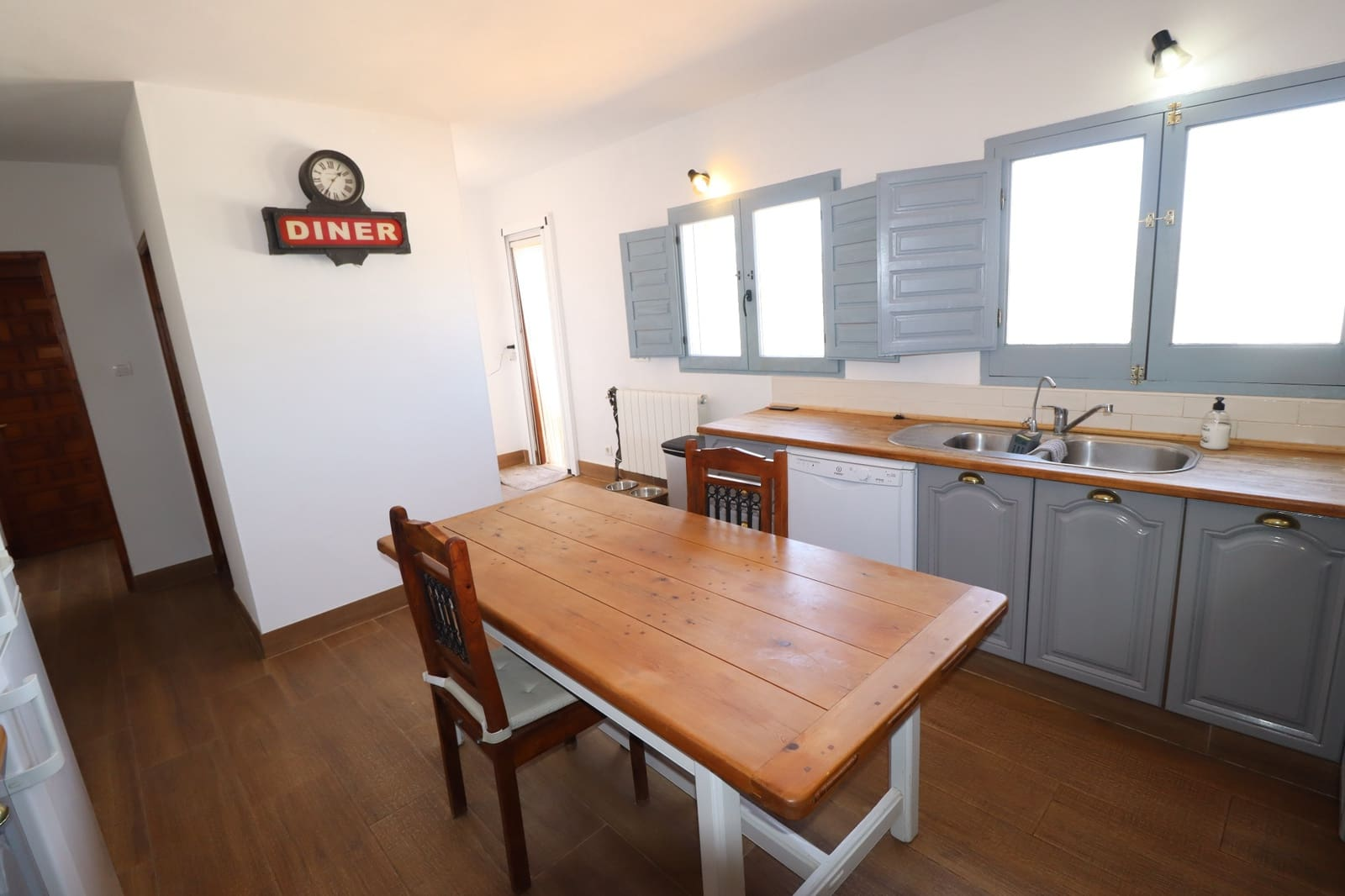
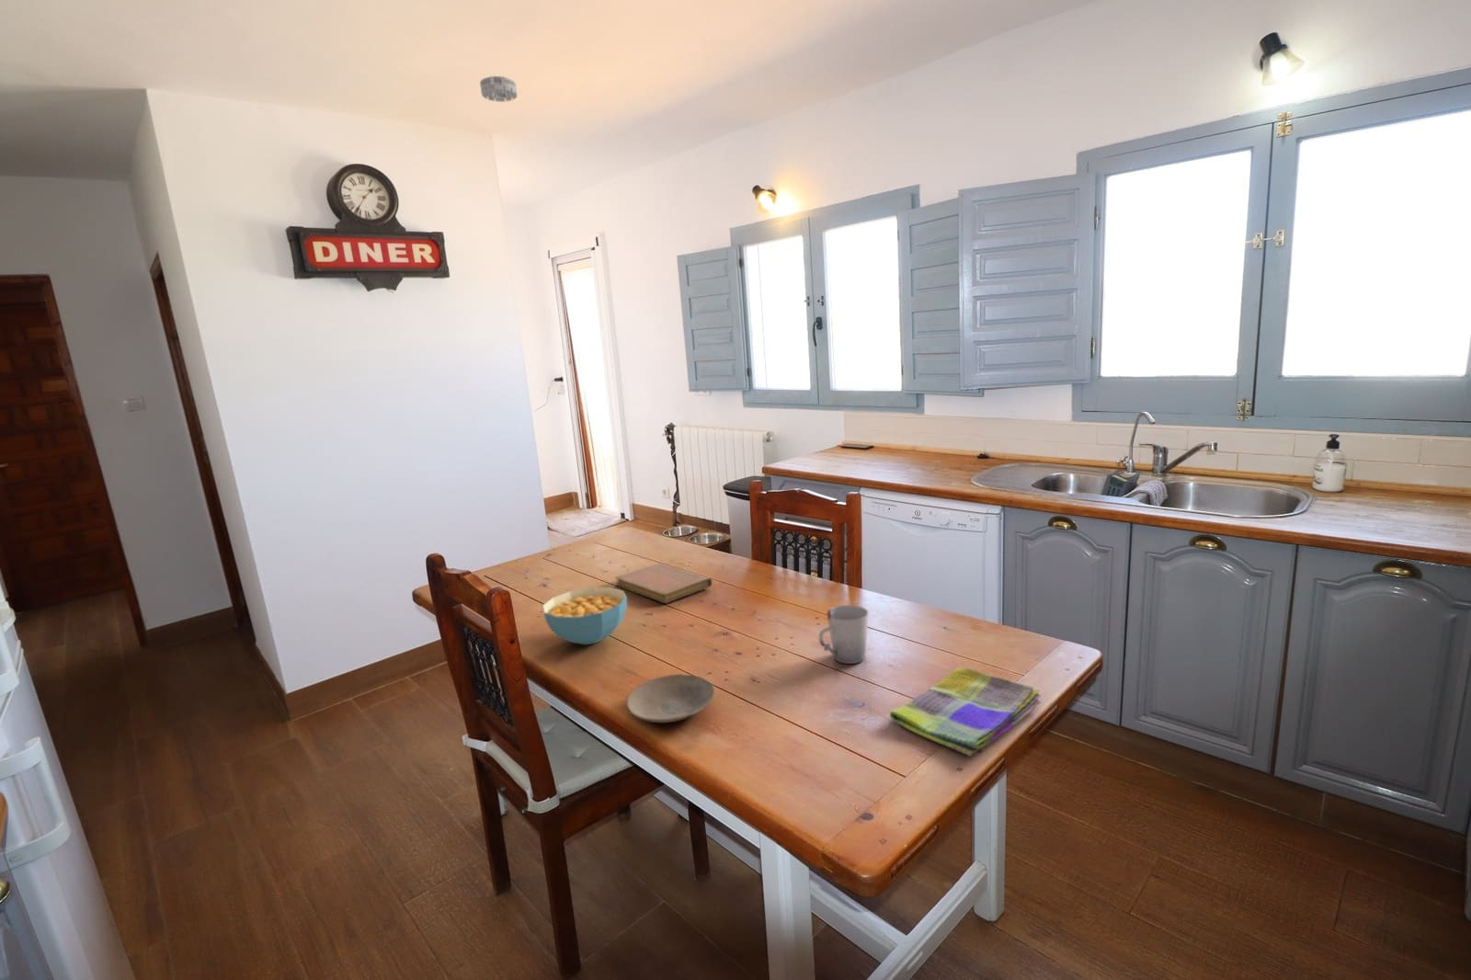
+ notebook [615,562,713,604]
+ dish towel [889,666,1041,758]
+ smoke detector [479,75,518,103]
+ plate [626,673,715,723]
+ cup [818,604,869,665]
+ cereal bowl [541,586,628,645]
